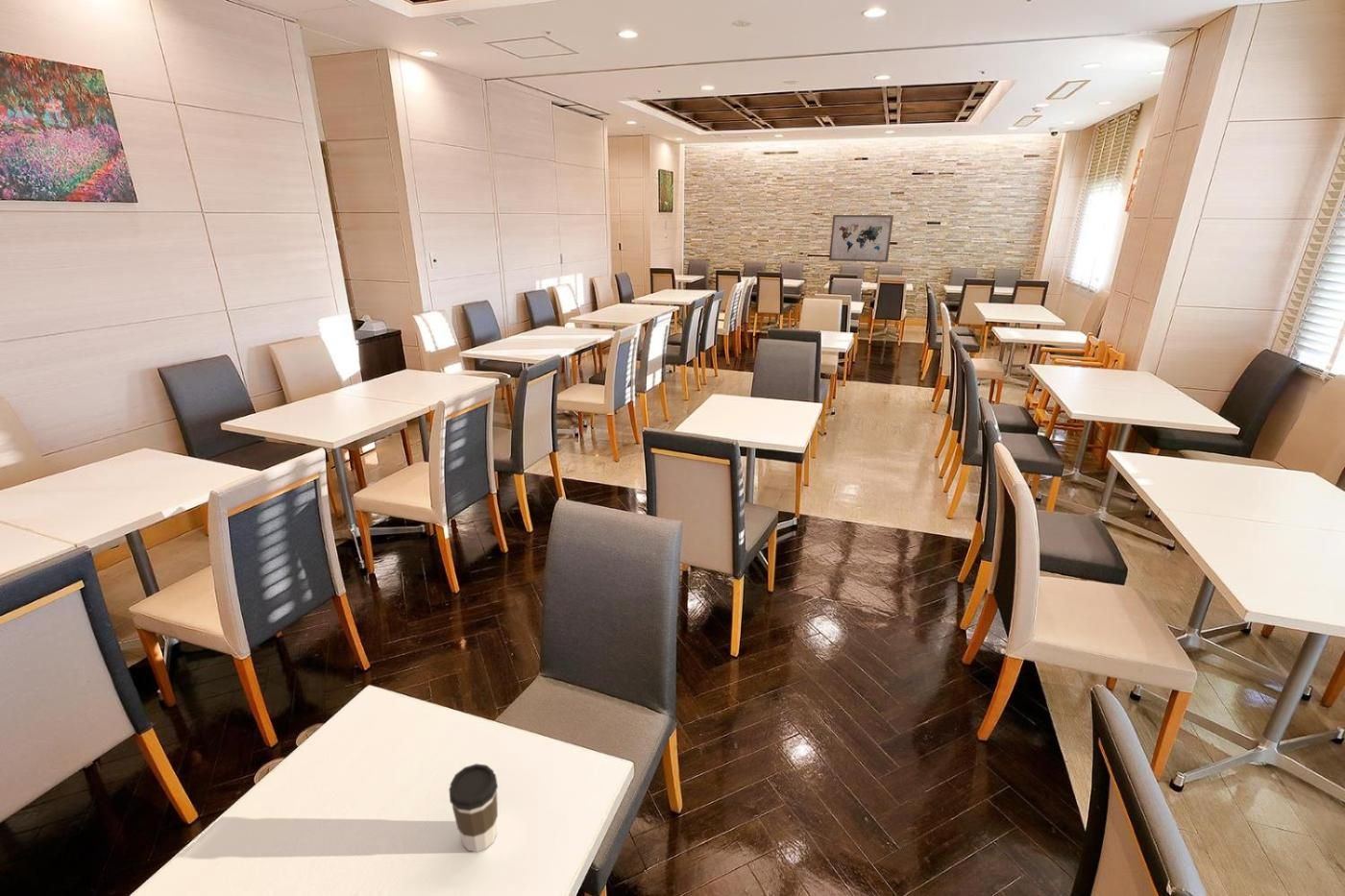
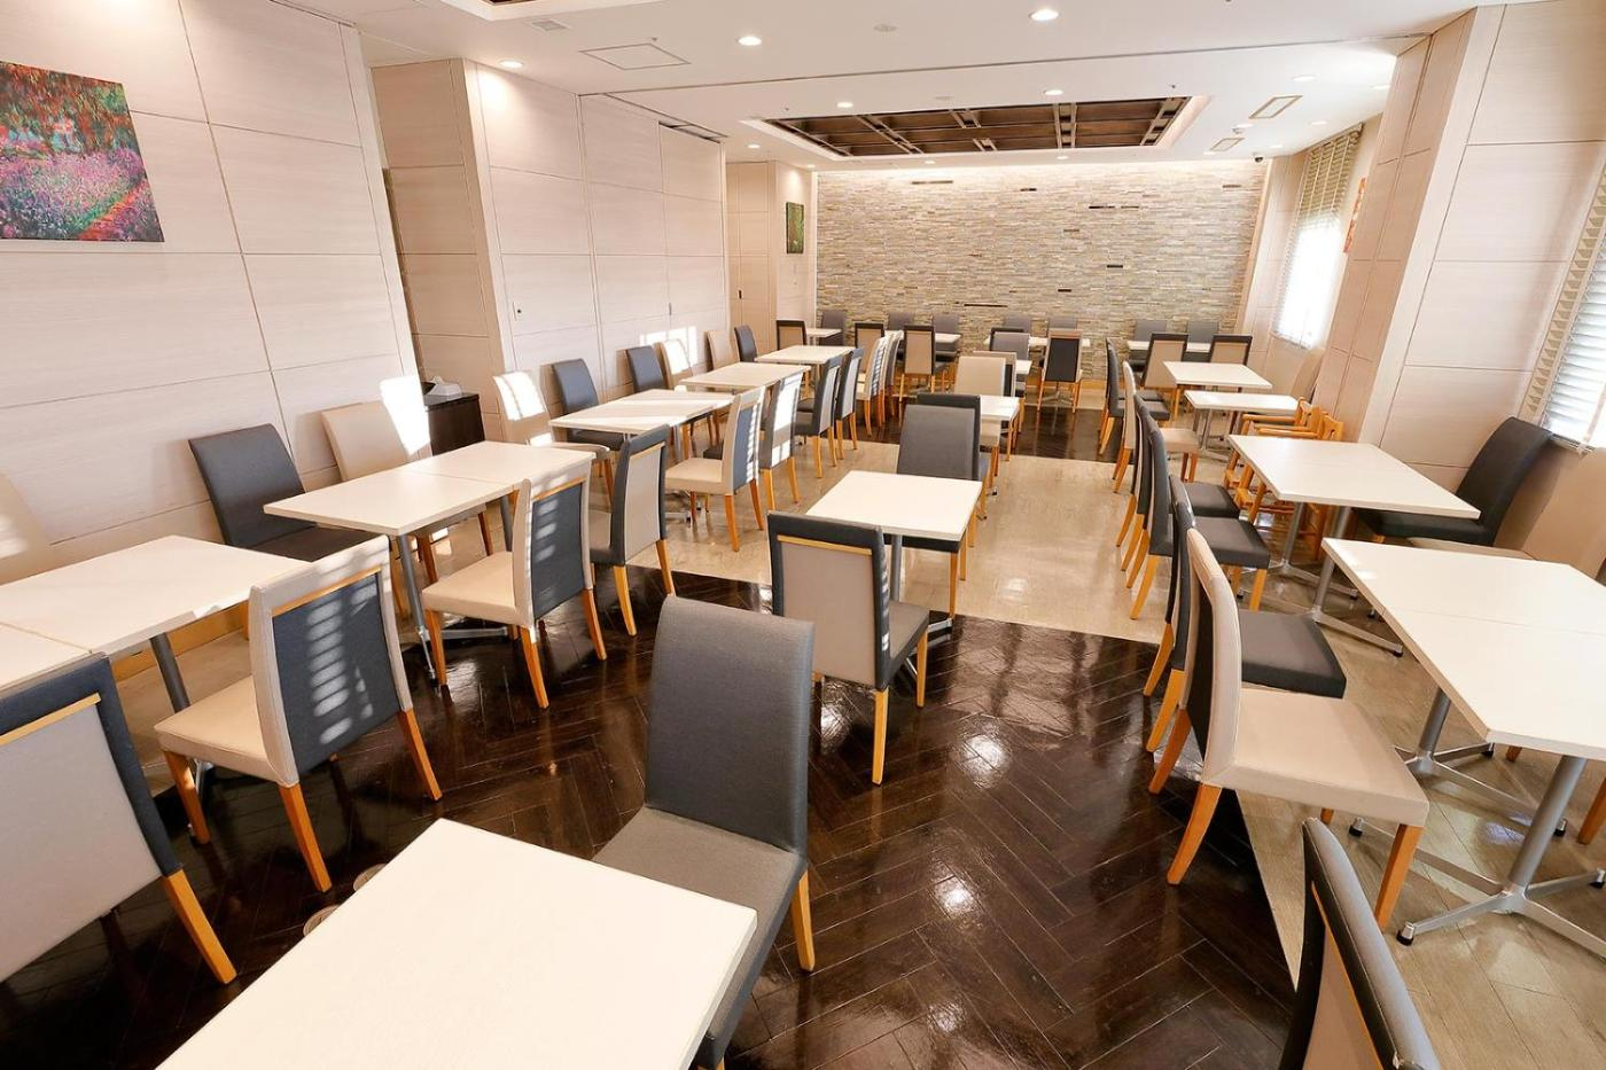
- wall art [828,214,894,263]
- coffee cup [448,763,499,853]
